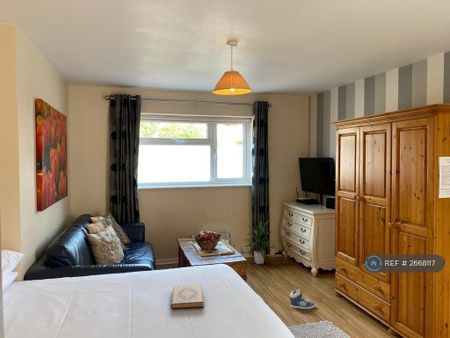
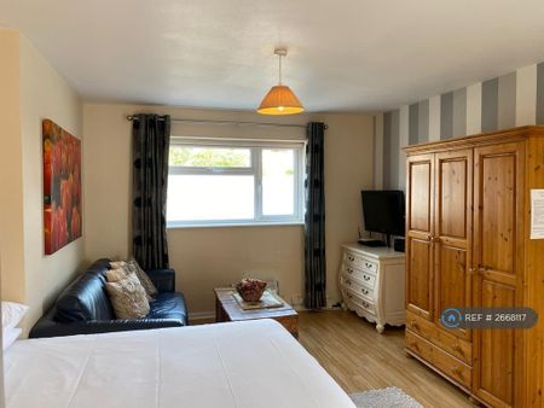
- hardback book [170,284,205,310]
- sneaker [289,288,316,310]
- indoor plant [241,219,274,265]
